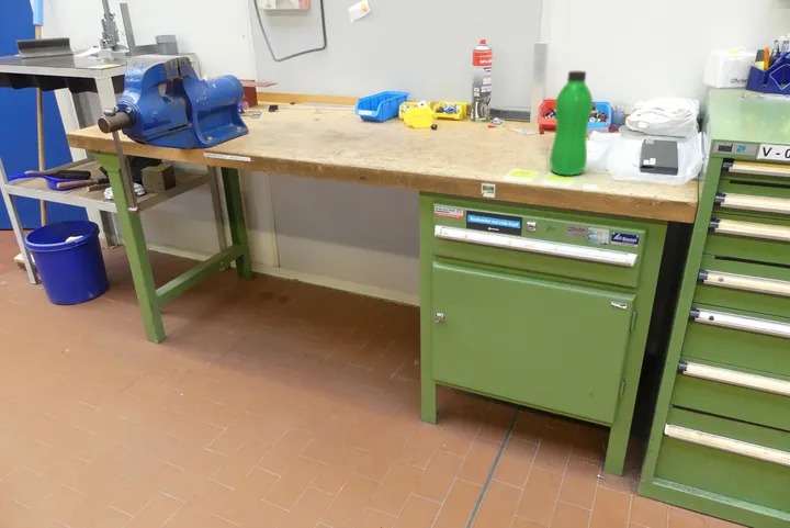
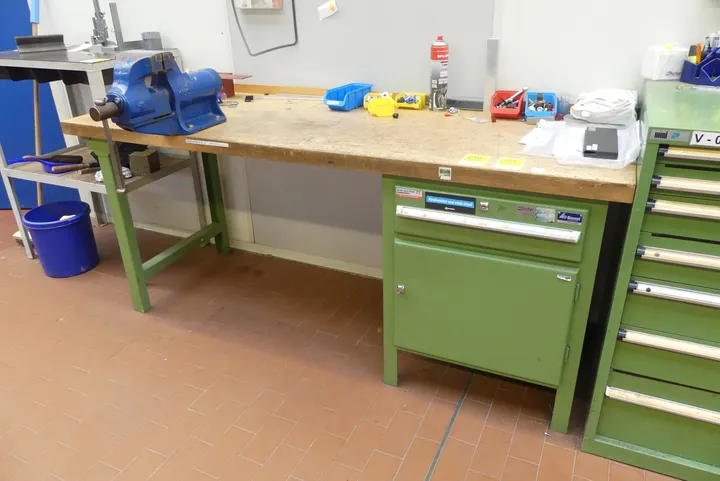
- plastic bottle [549,70,594,177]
